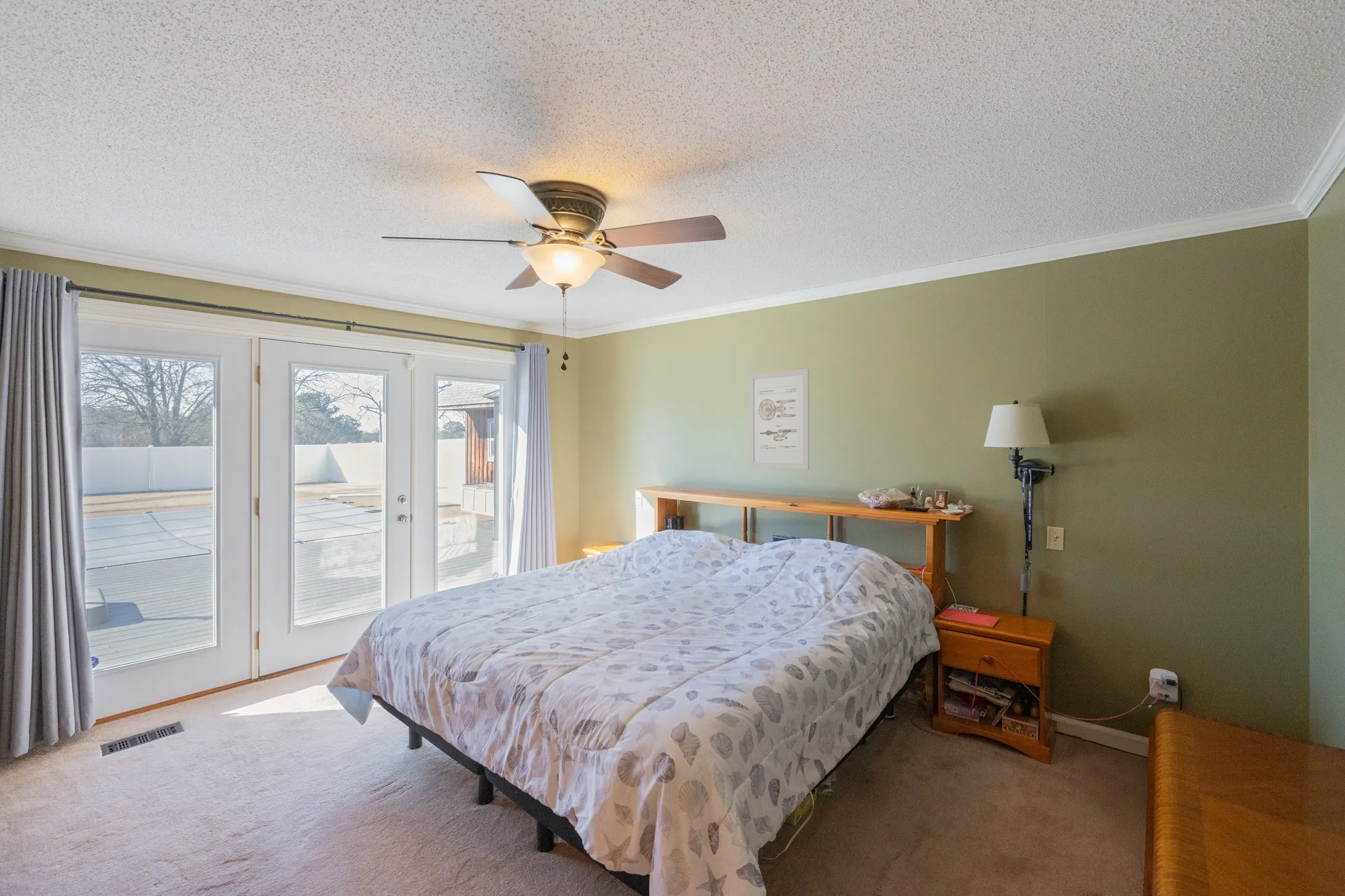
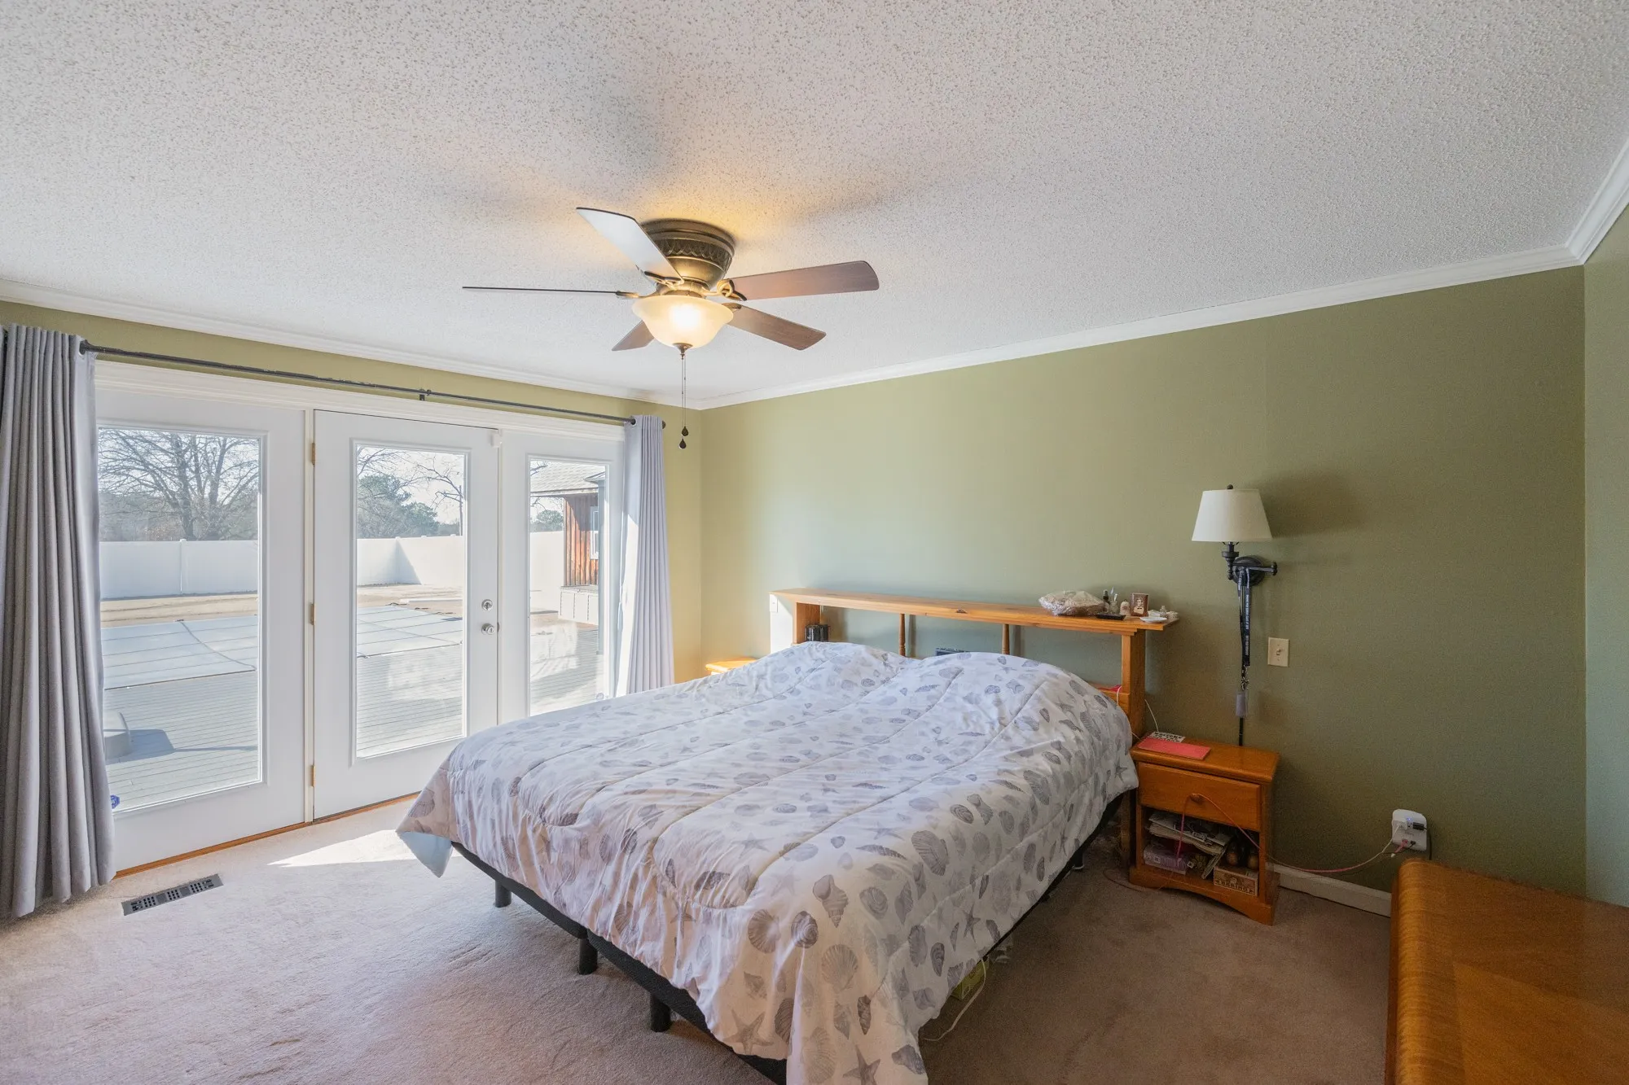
- wall art [748,368,810,470]
